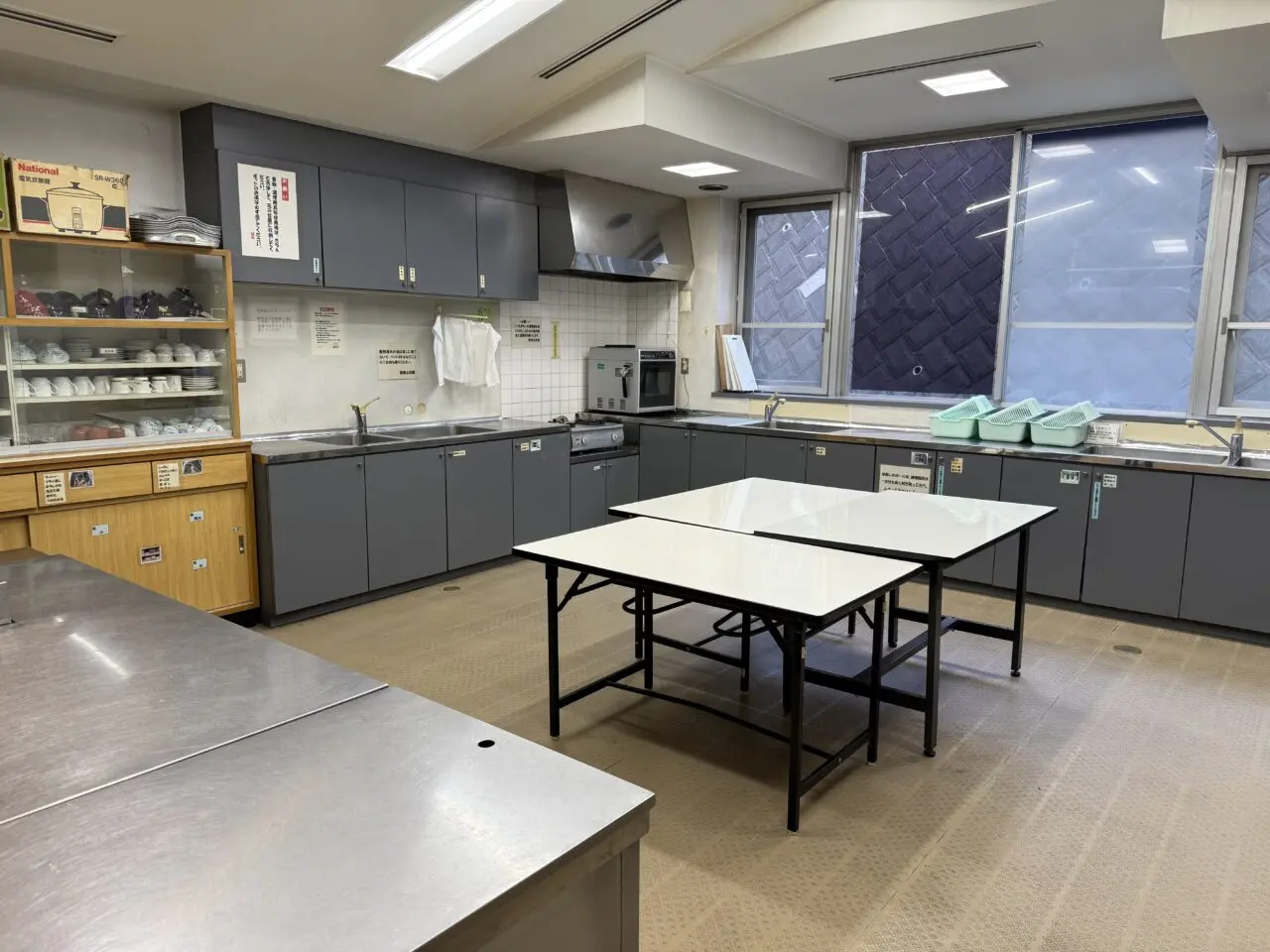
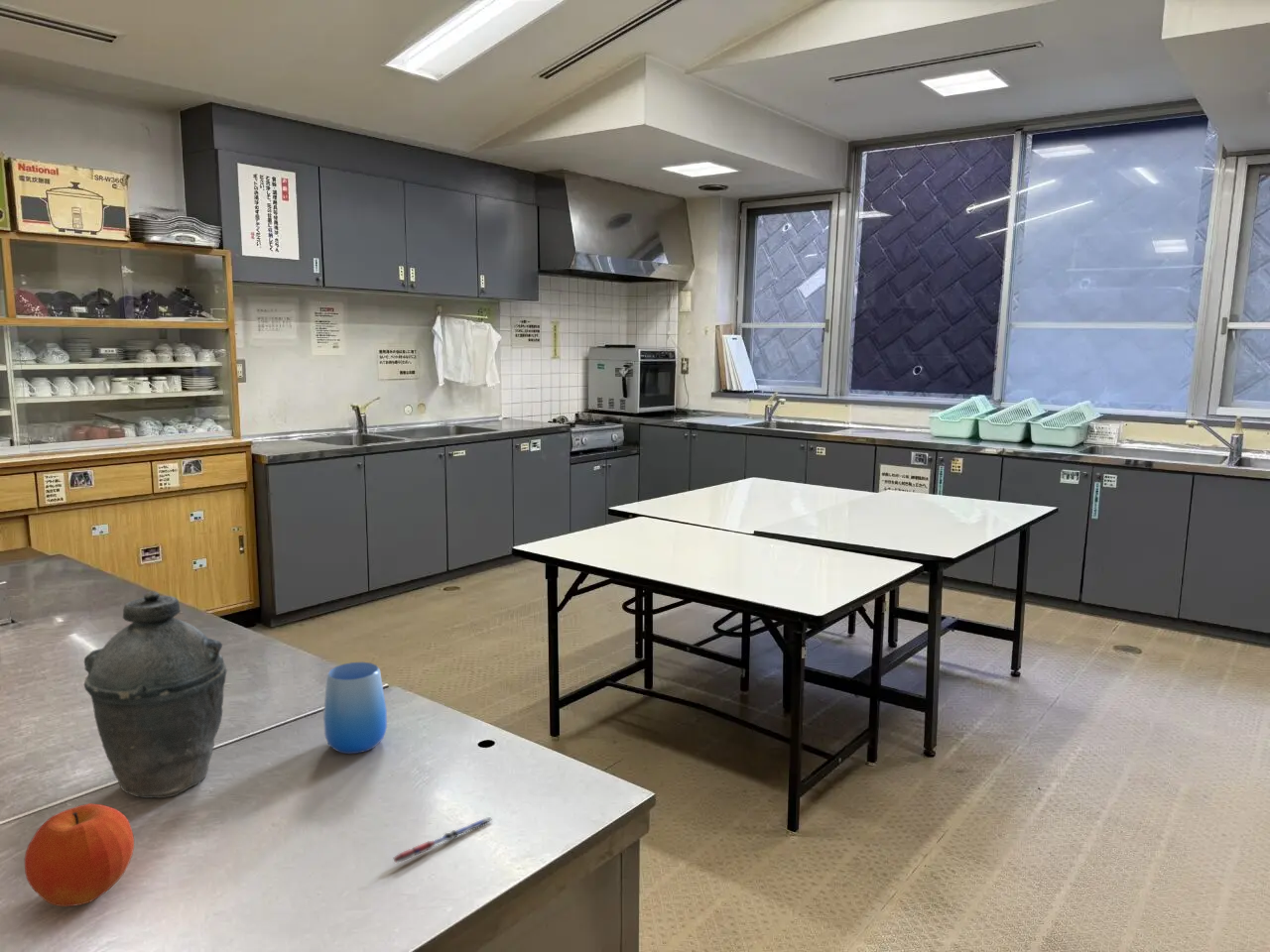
+ fruit [24,802,135,907]
+ kettle [83,590,228,799]
+ cup [322,661,388,755]
+ pen [392,816,493,864]
